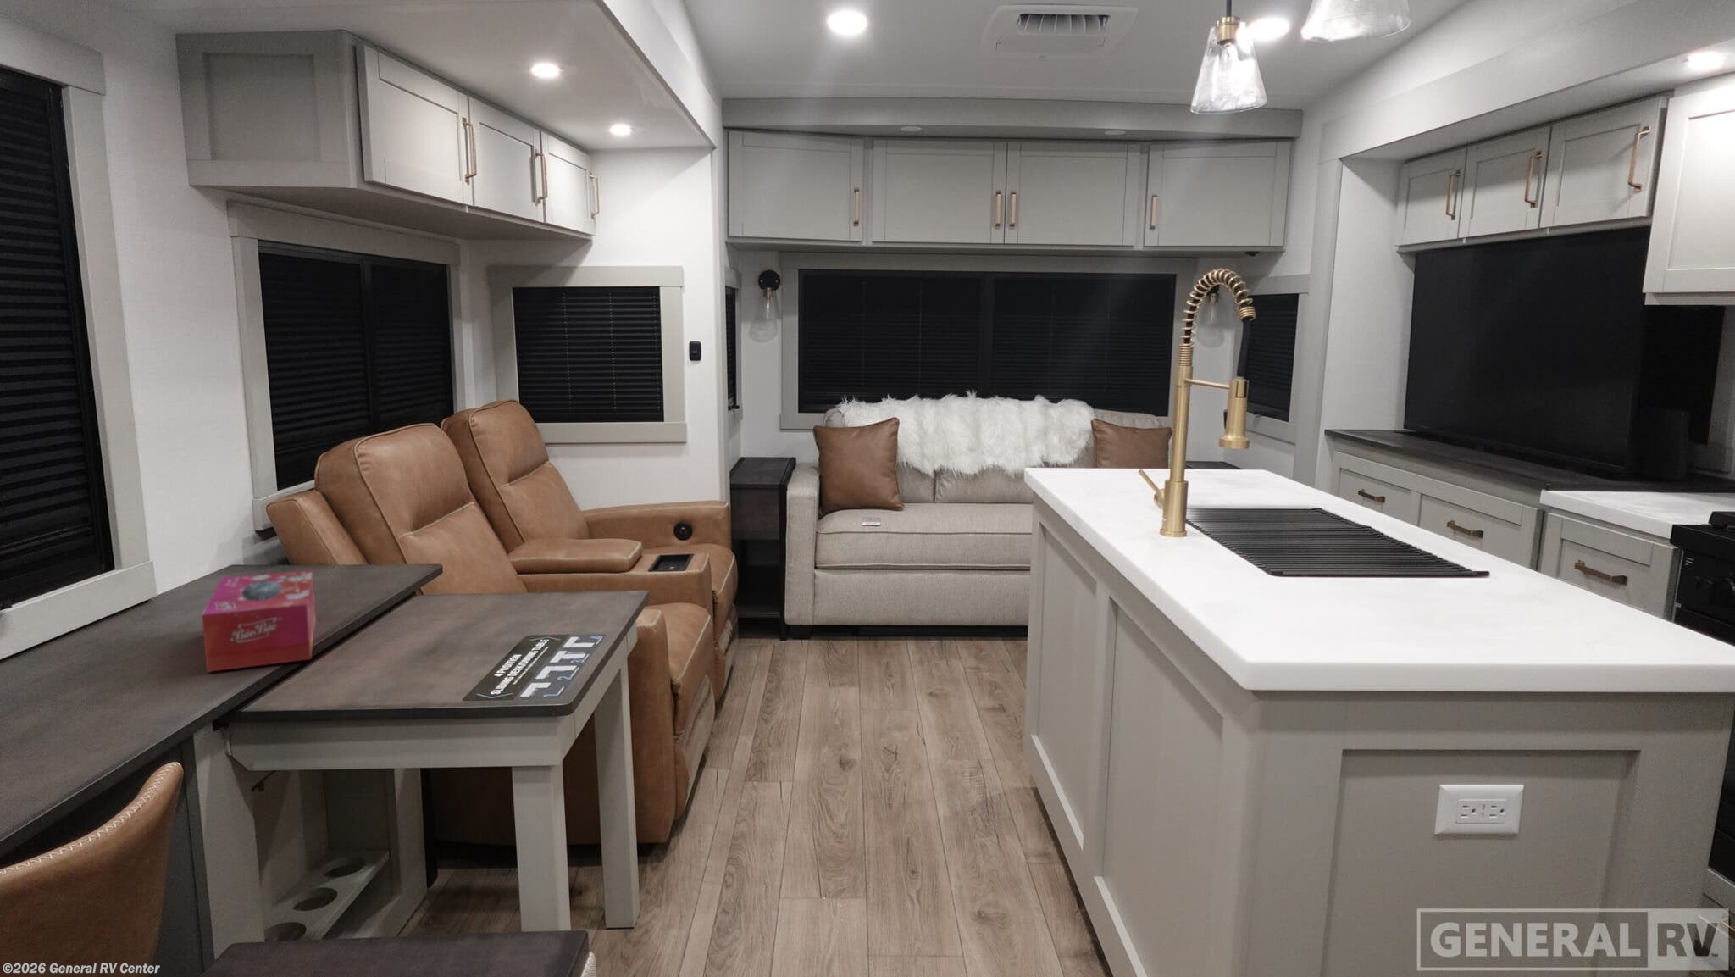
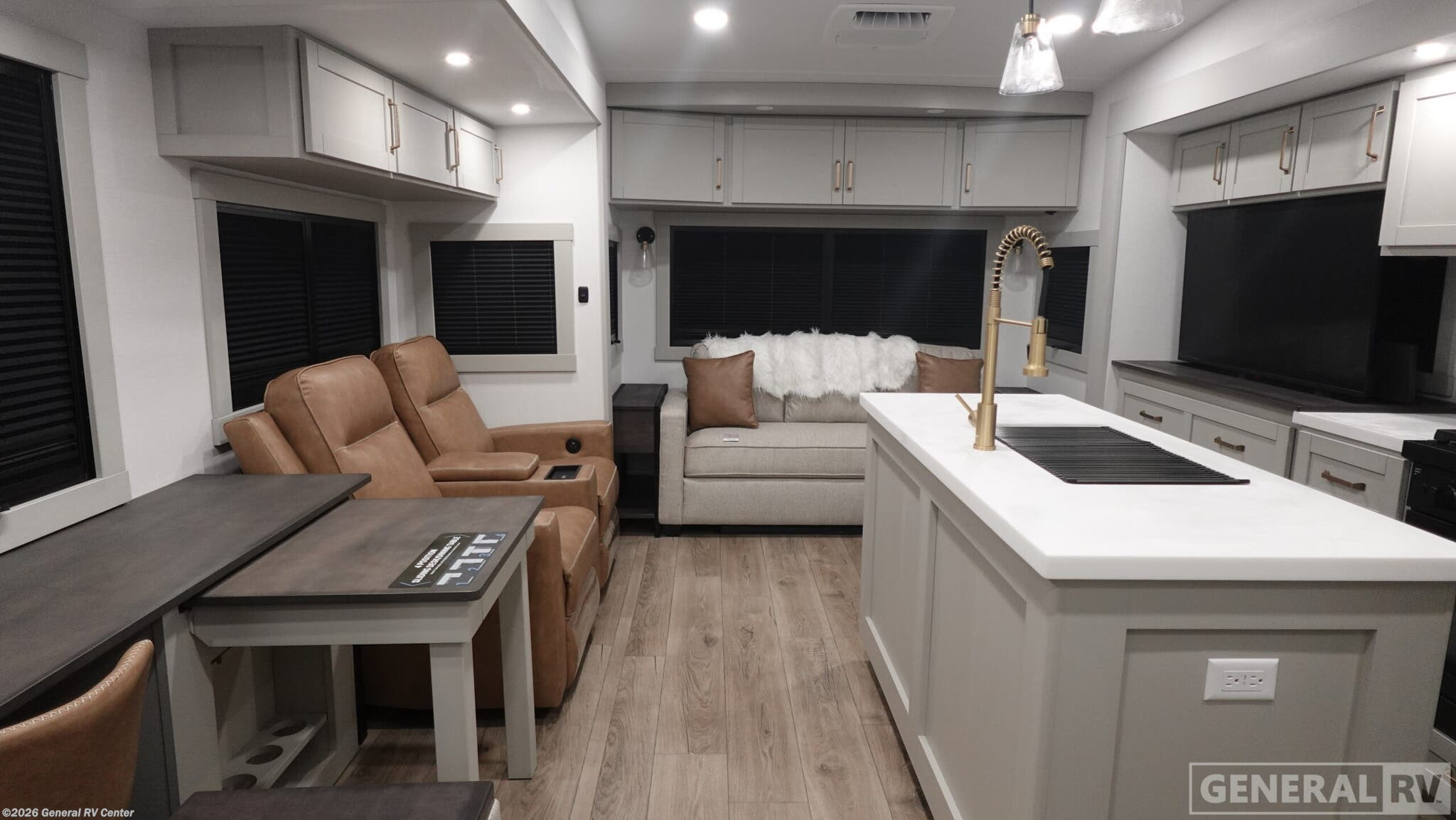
- tissue box [200,570,317,673]
